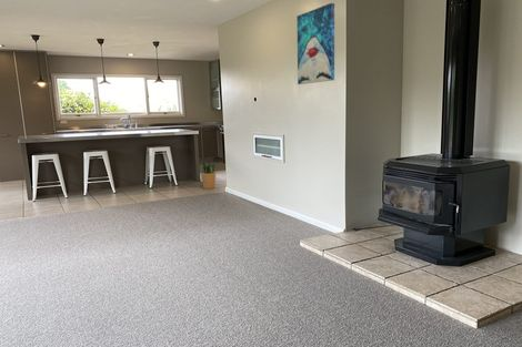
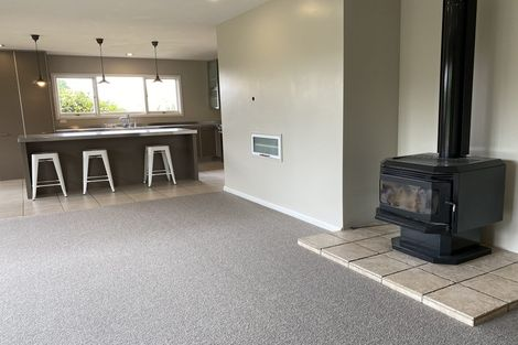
- wall art [295,2,335,85]
- potted plant [194,160,217,190]
